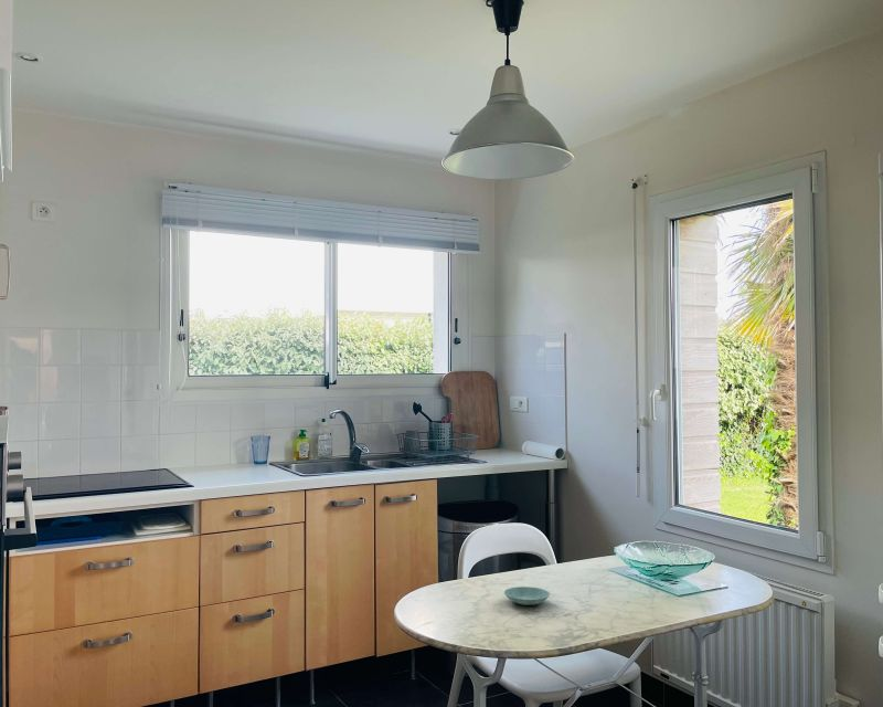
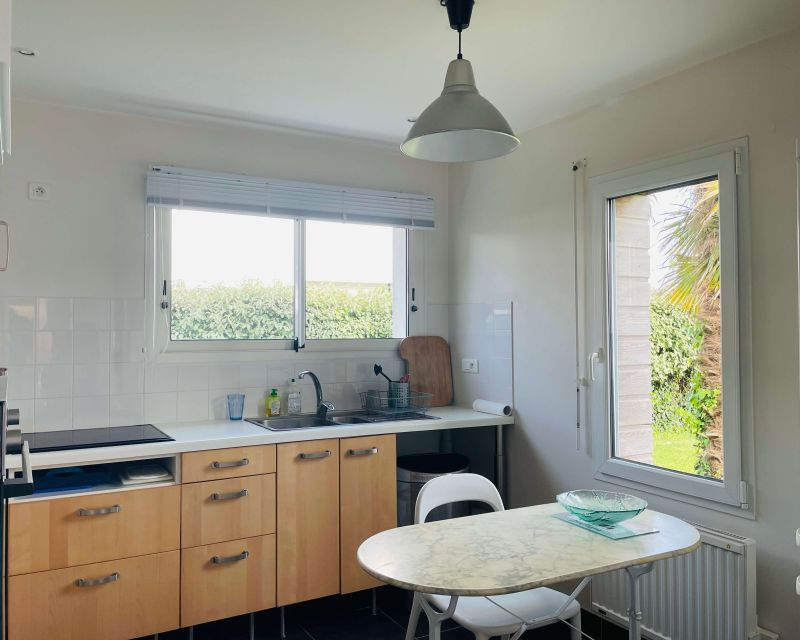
- saucer [503,585,551,606]
